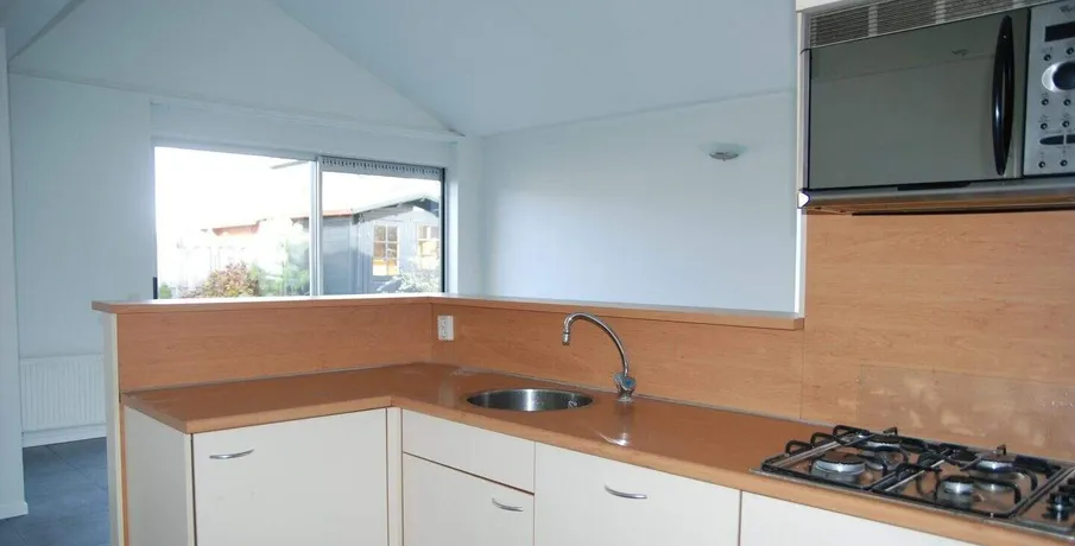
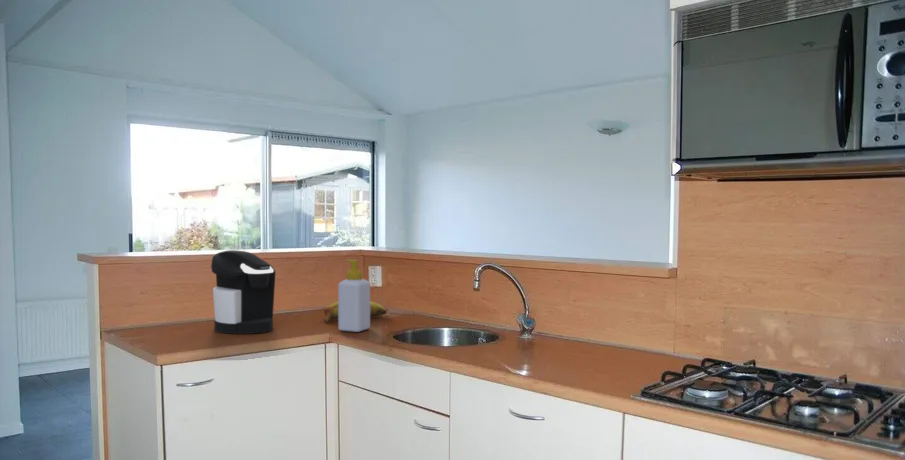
+ fruit [323,300,388,324]
+ soap bottle [337,259,371,333]
+ coffee maker [210,249,277,335]
